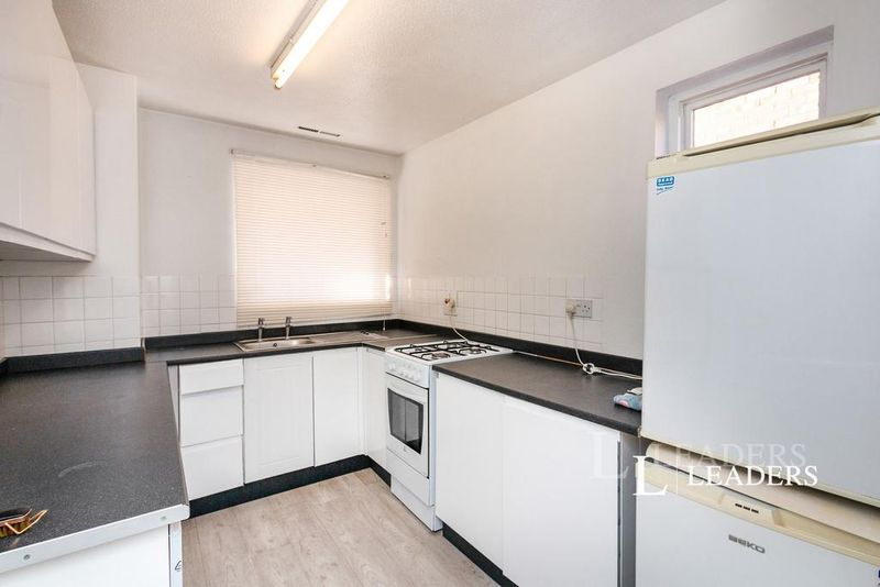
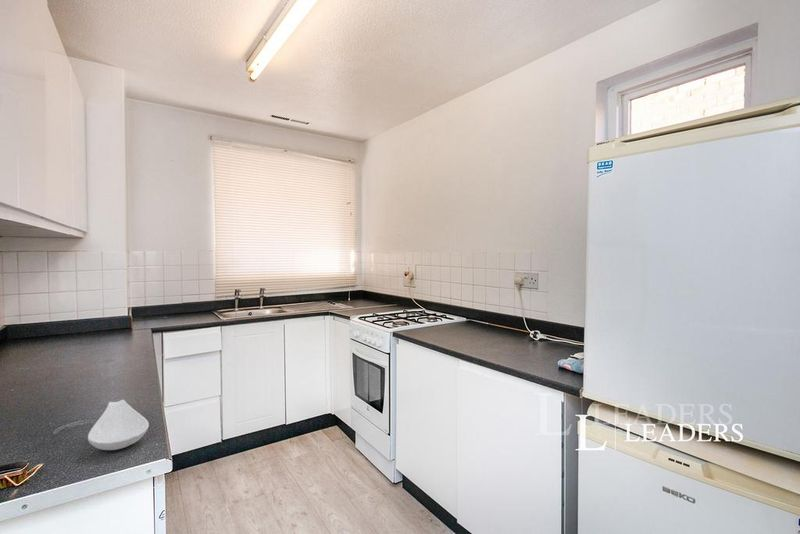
+ spoon rest [87,399,150,451]
